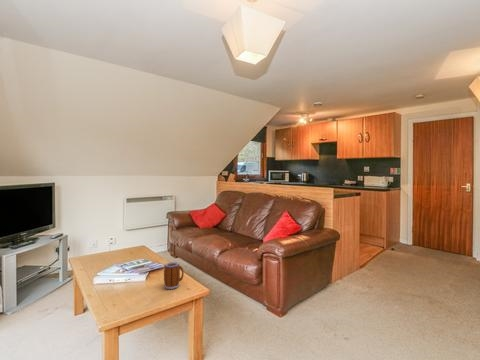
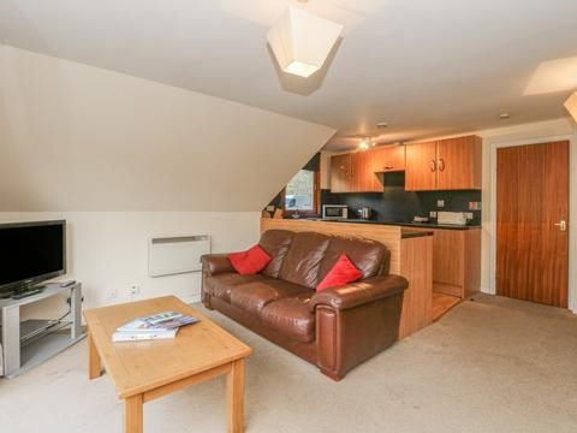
- mug [163,261,185,290]
